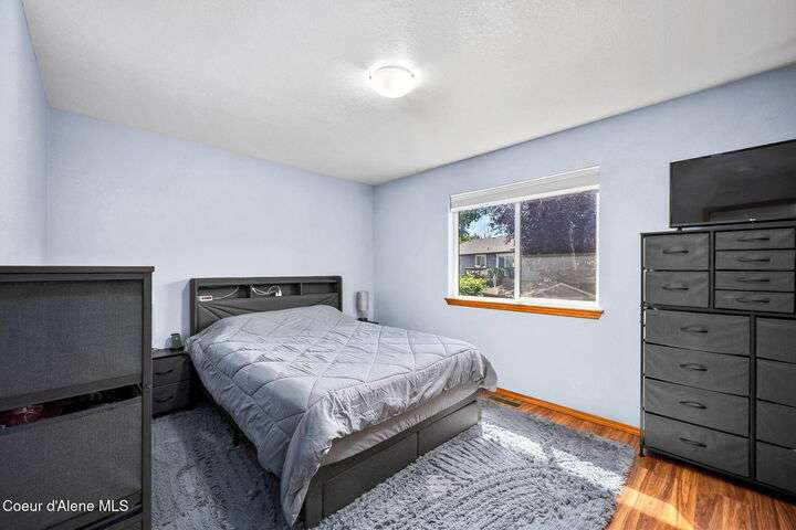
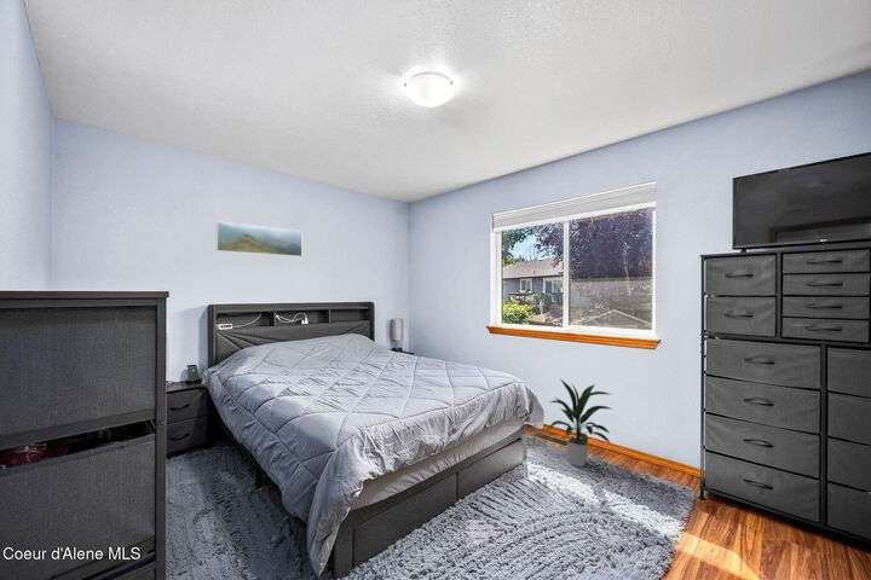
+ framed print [215,220,304,257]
+ indoor plant [546,377,613,469]
